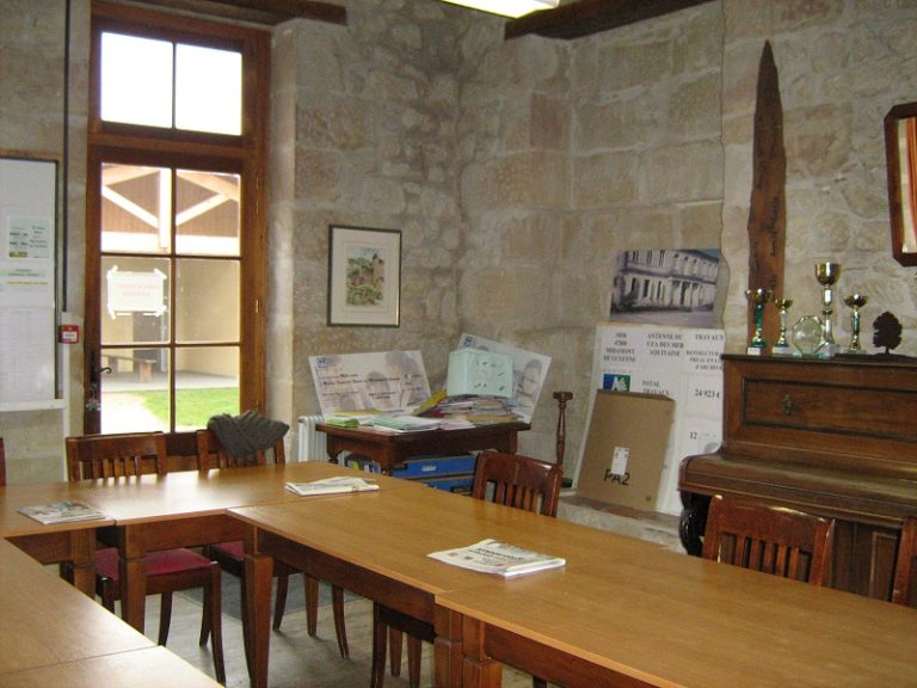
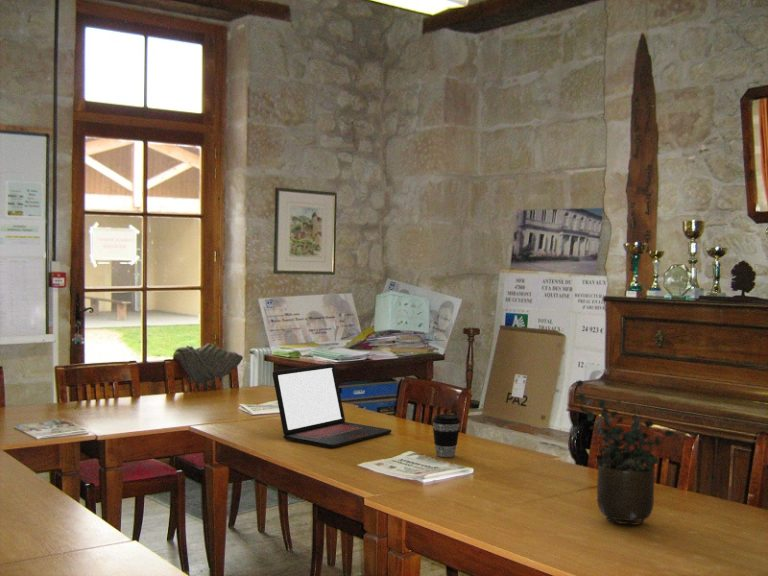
+ coffee cup [432,413,461,458]
+ laptop [272,363,392,449]
+ potted plant [575,379,676,526]
